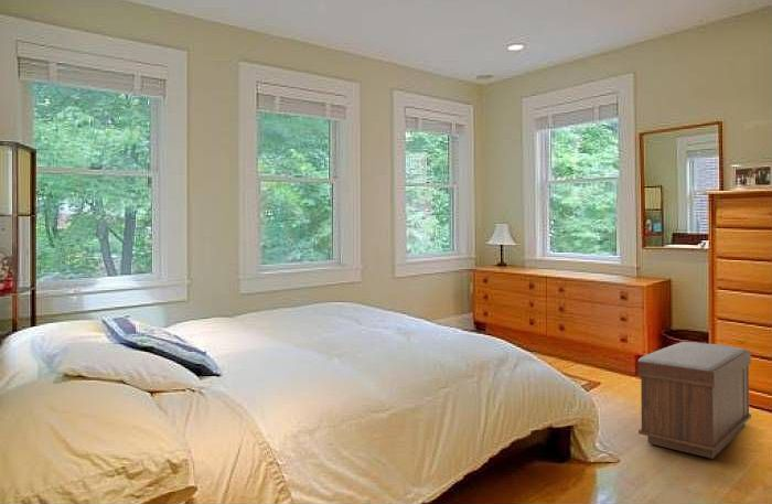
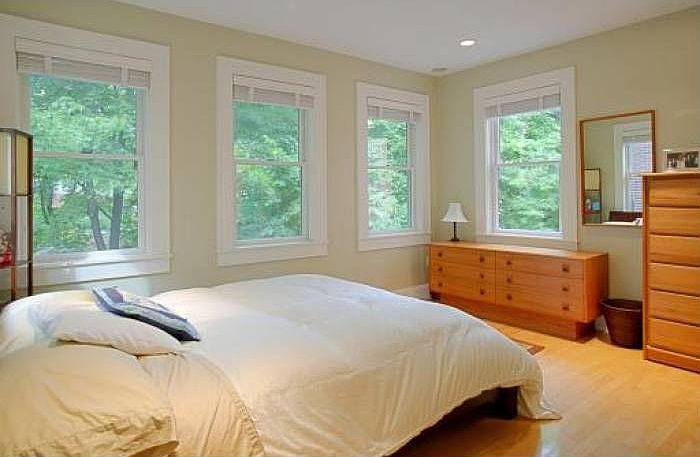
- bench [636,341,752,460]
